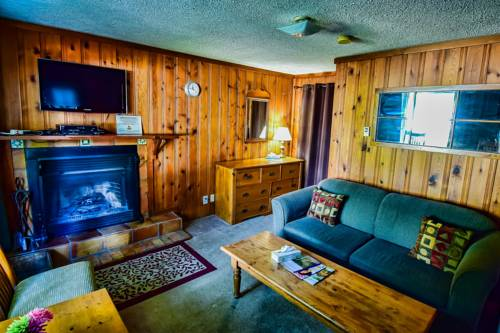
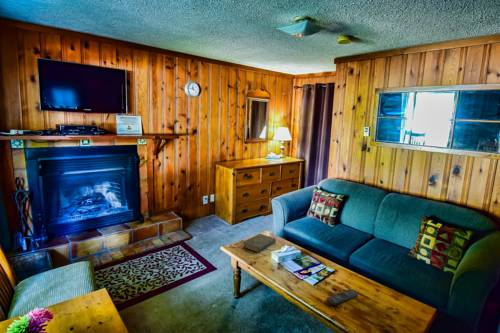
+ book [242,233,277,254]
+ remote control [326,288,359,306]
